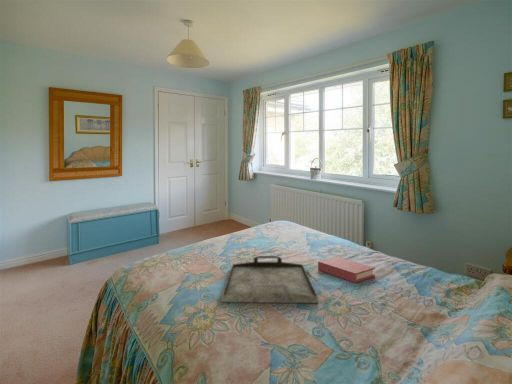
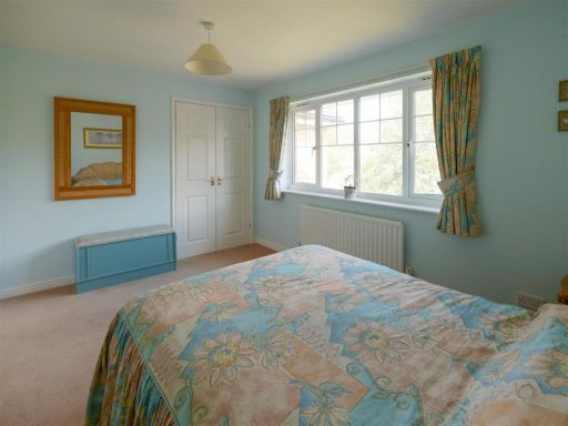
- book [317,256,376,284]
- serving tray [221,255,319,304]
